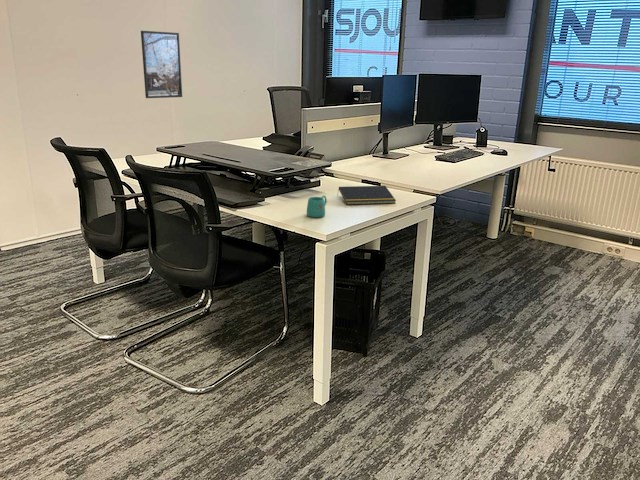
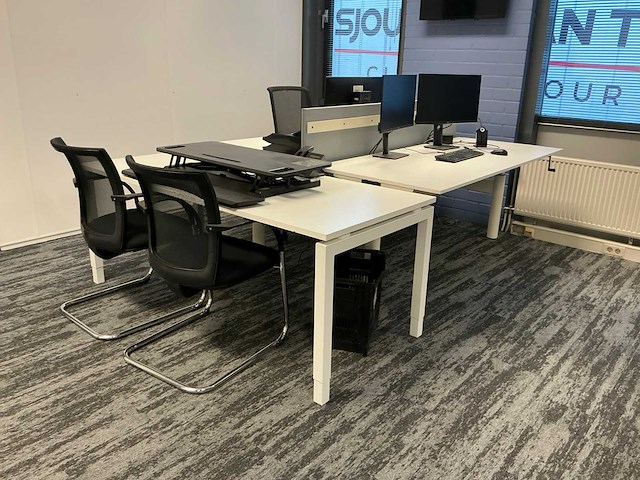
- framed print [140,30,183,99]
- mug [306,195,328,218]
- notepad [336,185,397,206]
